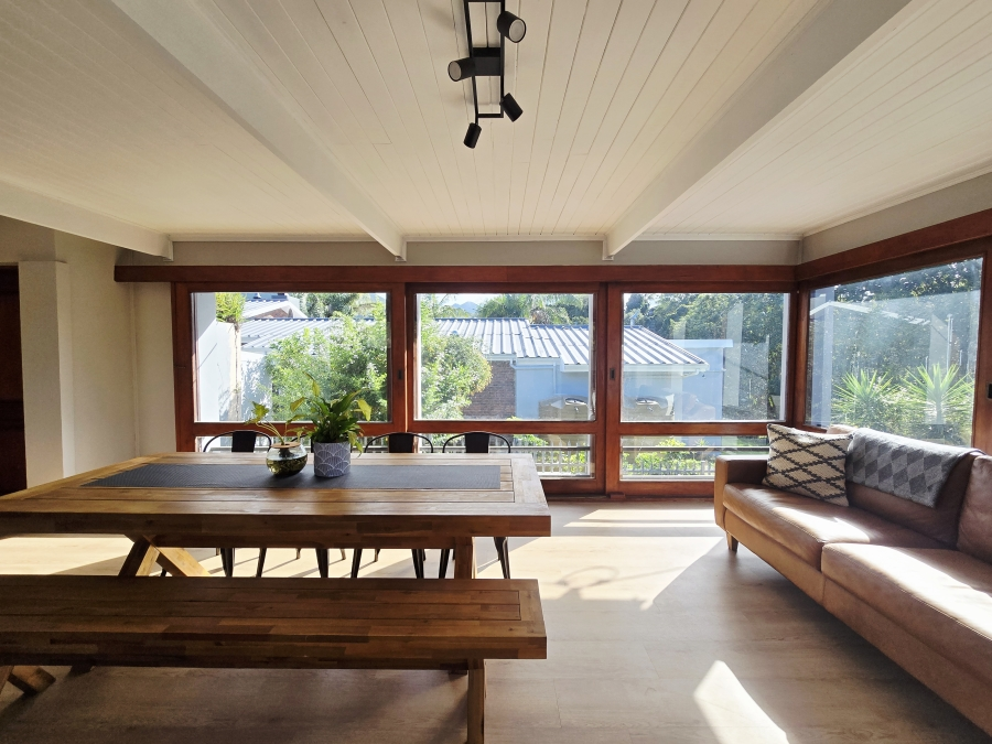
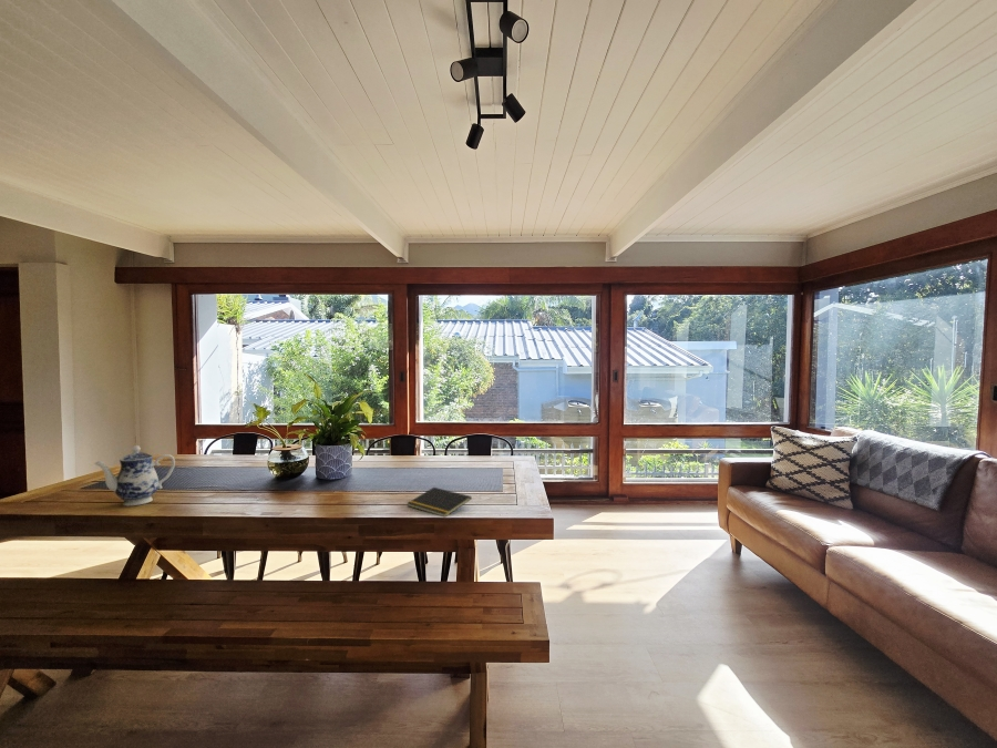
+ teapot [93,444,176,506]
+ notepad [407,486,473,519]
